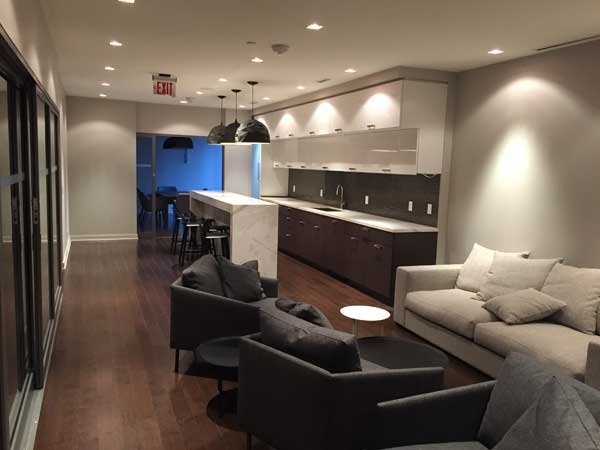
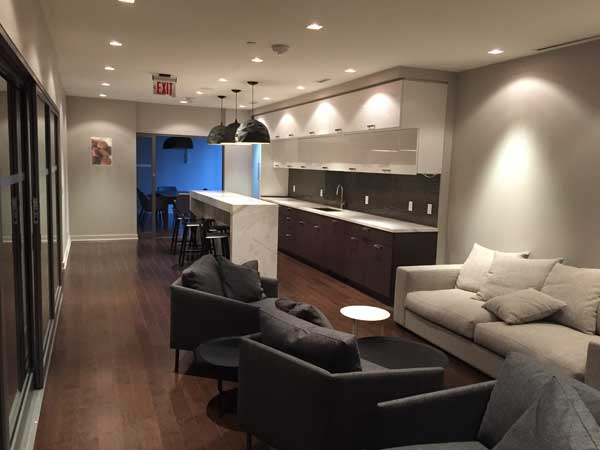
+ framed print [90,136,113,167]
